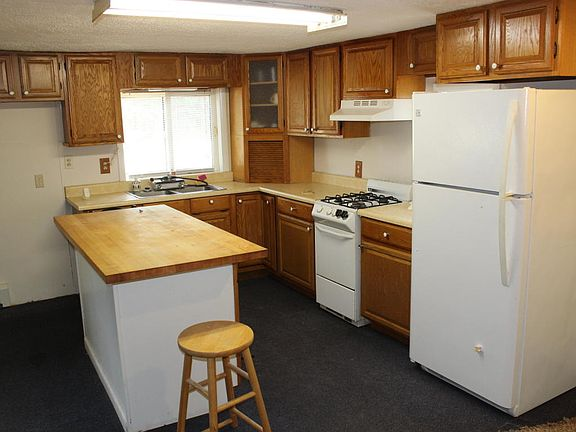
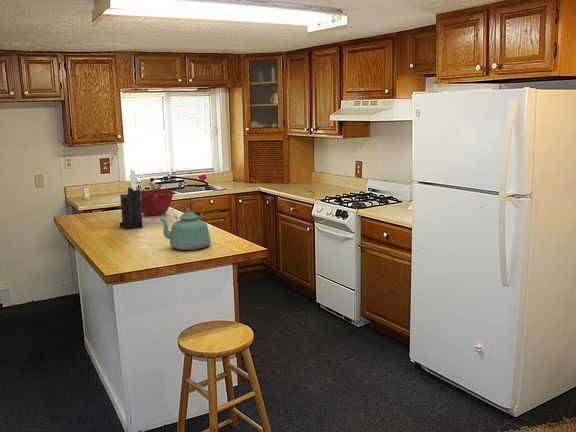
+ kettle [159,198,212,251]
+ knife block [119,168,143,230]
+ mixing bowl [140,189,175,216]
